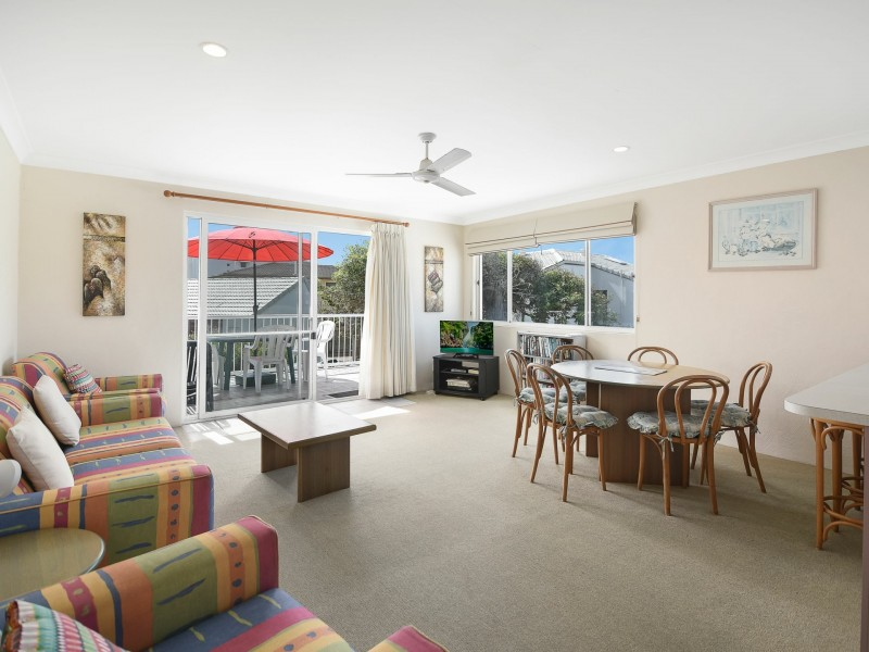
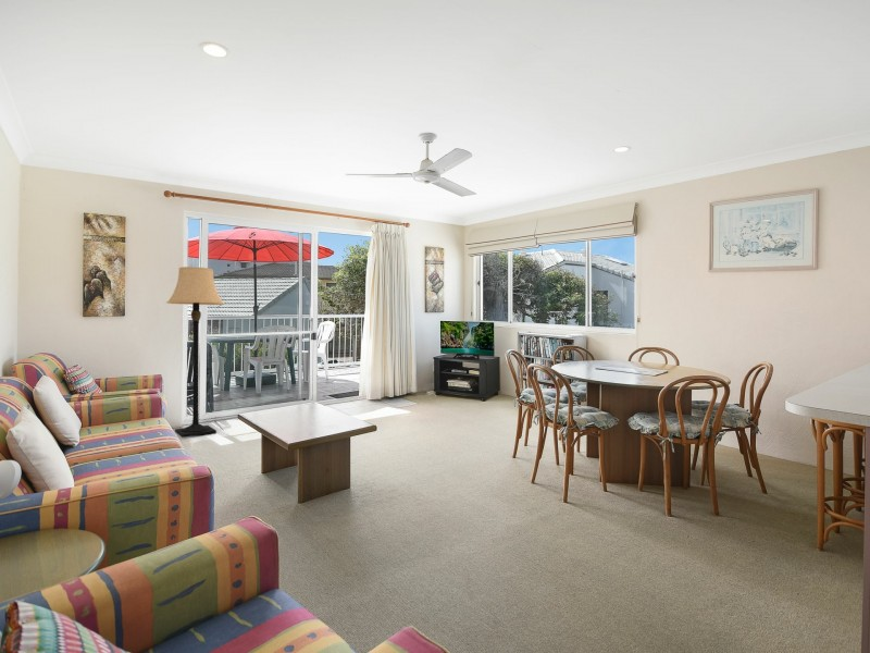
+ lamp [165,266,225,439]
